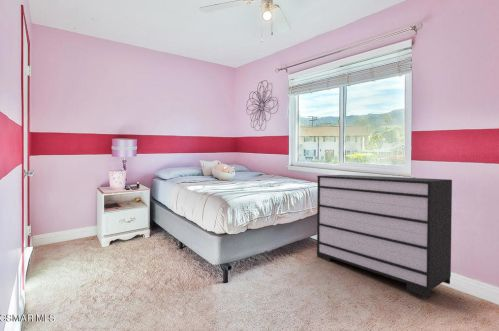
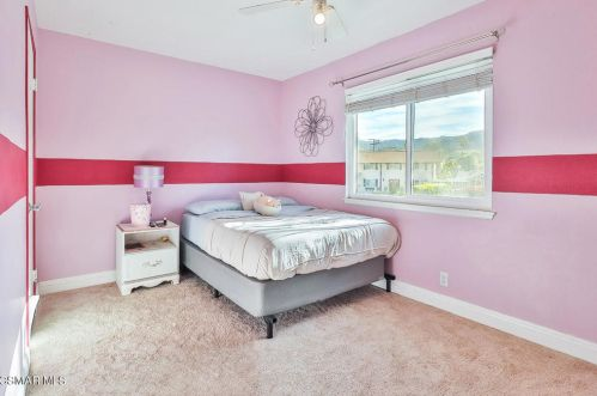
- dresser [316,174,453,299]
